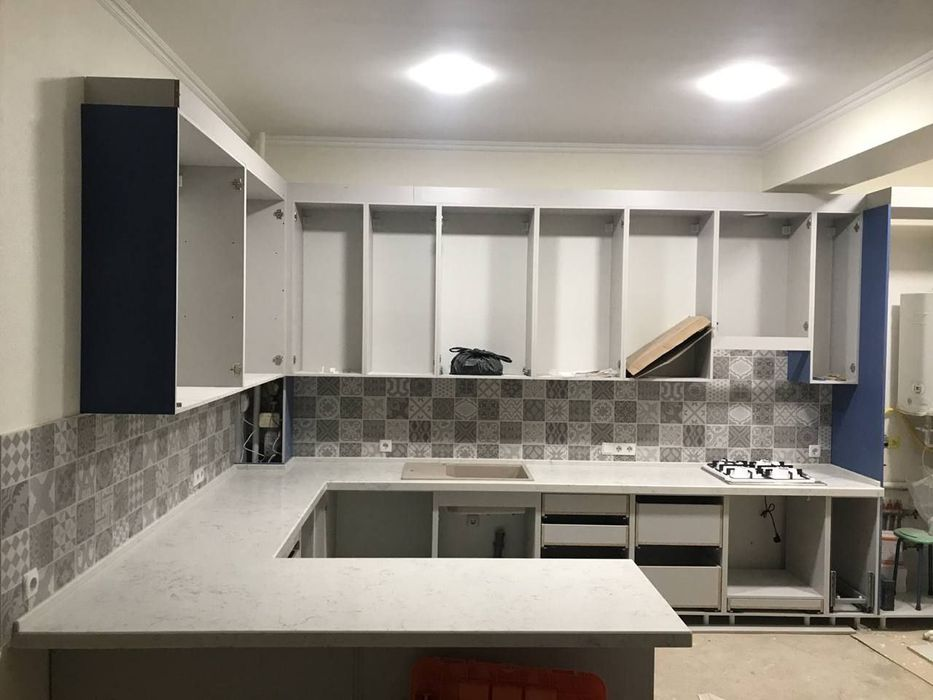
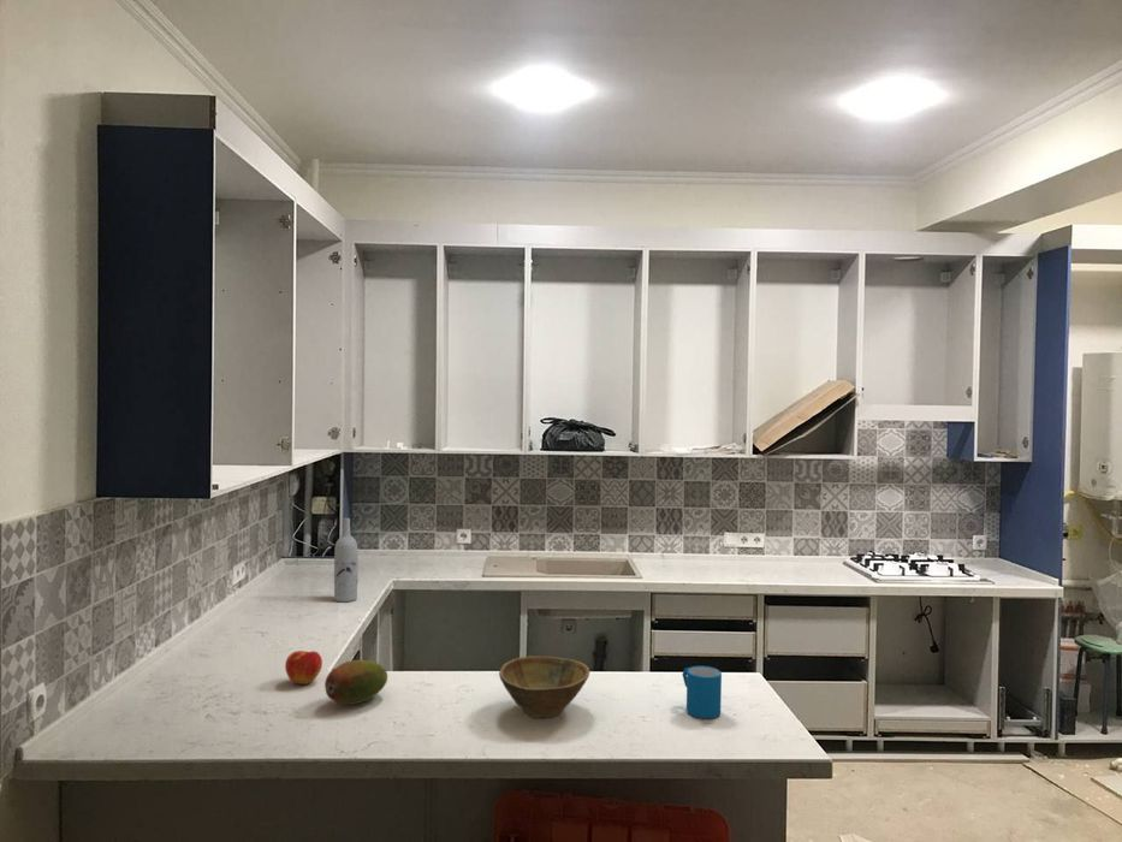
+ wine bottle [333,517,360,603]
+ apple [284,650,323,686]
+ bowl [498,656,590,719]
+ fruit [323,659,388,706]
+ mug [682,665,723,719]
